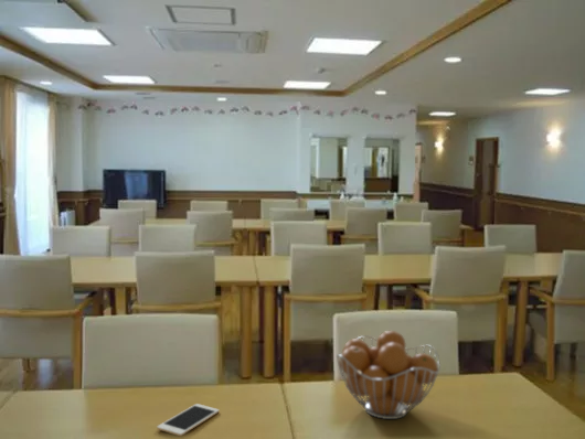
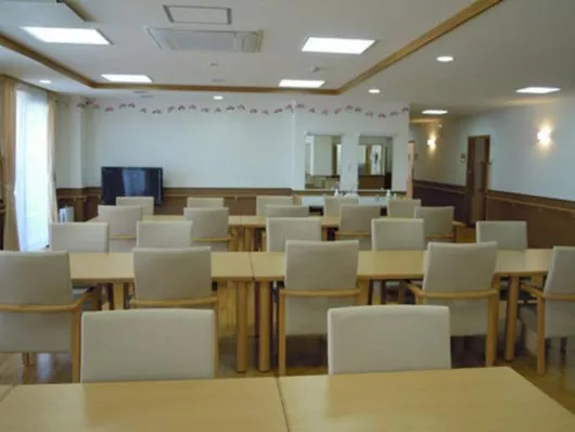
- fruit basket [336,330,442,420]
- cell phone [156,403,220,437]
